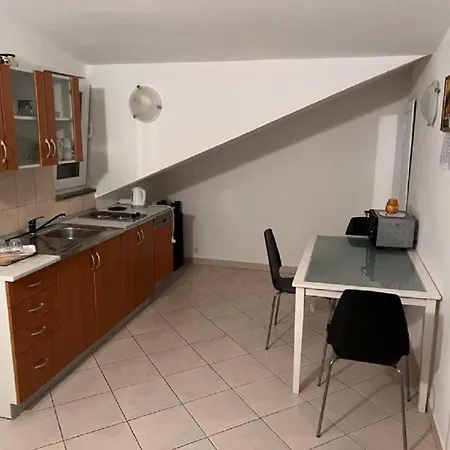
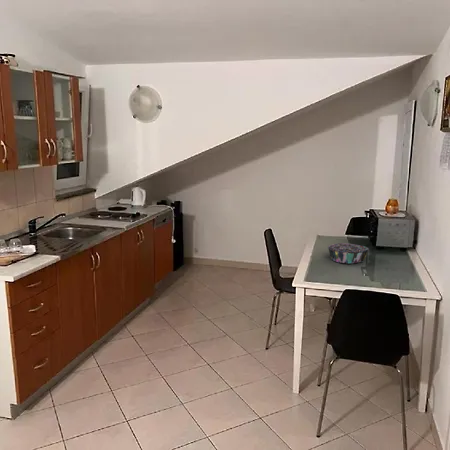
+ decorative bowl [327,242,370,265]
